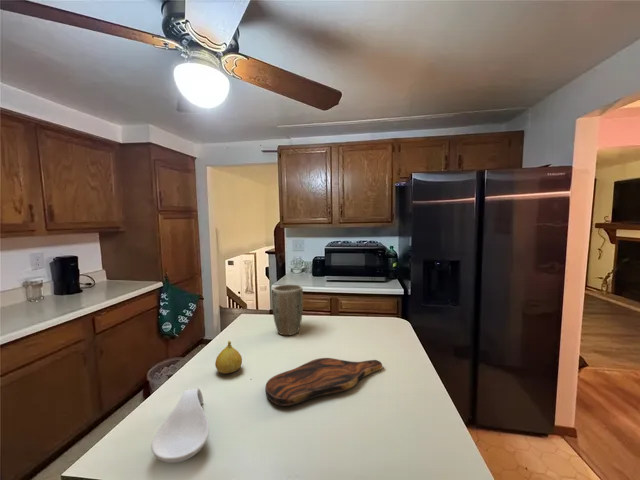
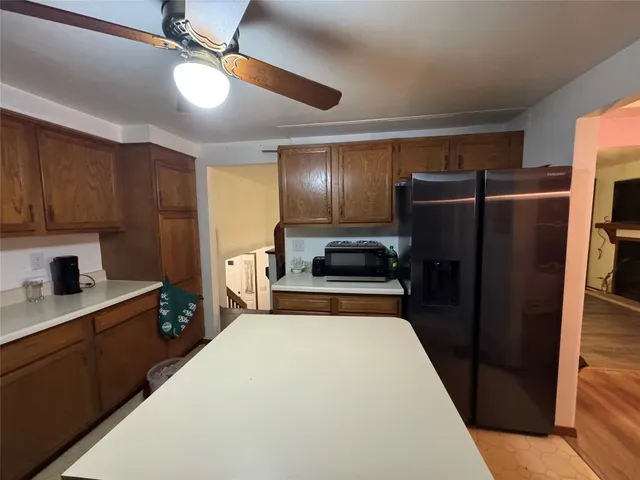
- cutting board [264,357,383,407]
- spoon rest [150,387,210,464]
- plant pot [272,283,304,336]
- fruit [214,340,243,374]
